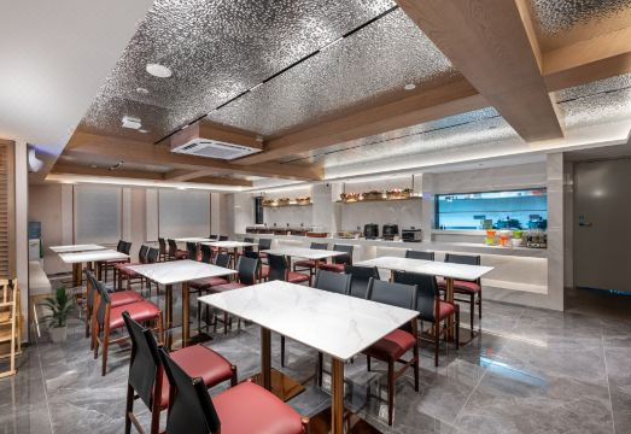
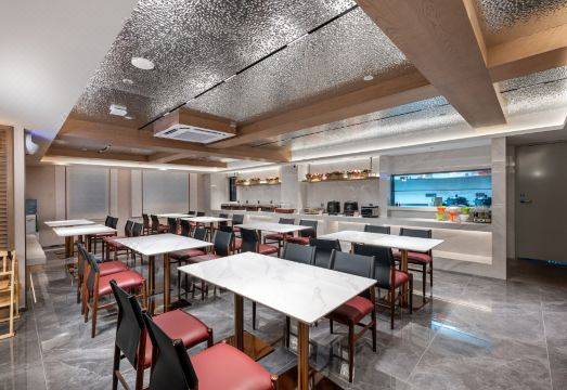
- indoor plant [34,283,89,344]
